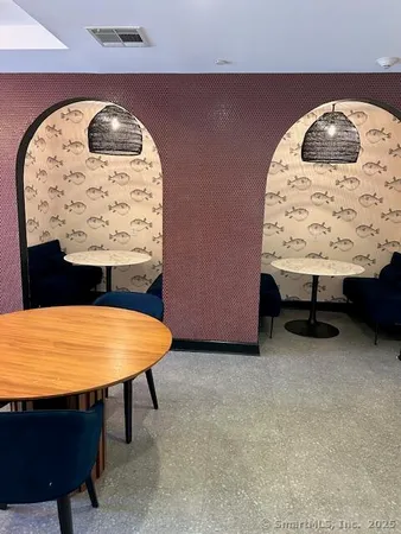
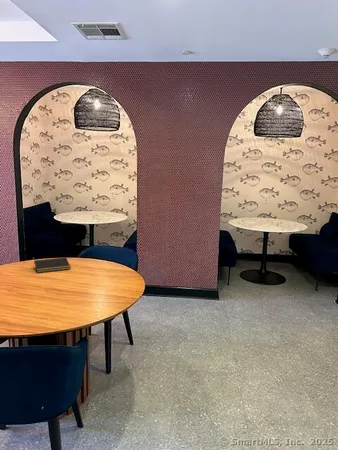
+ notepad [33,256,72,274]
